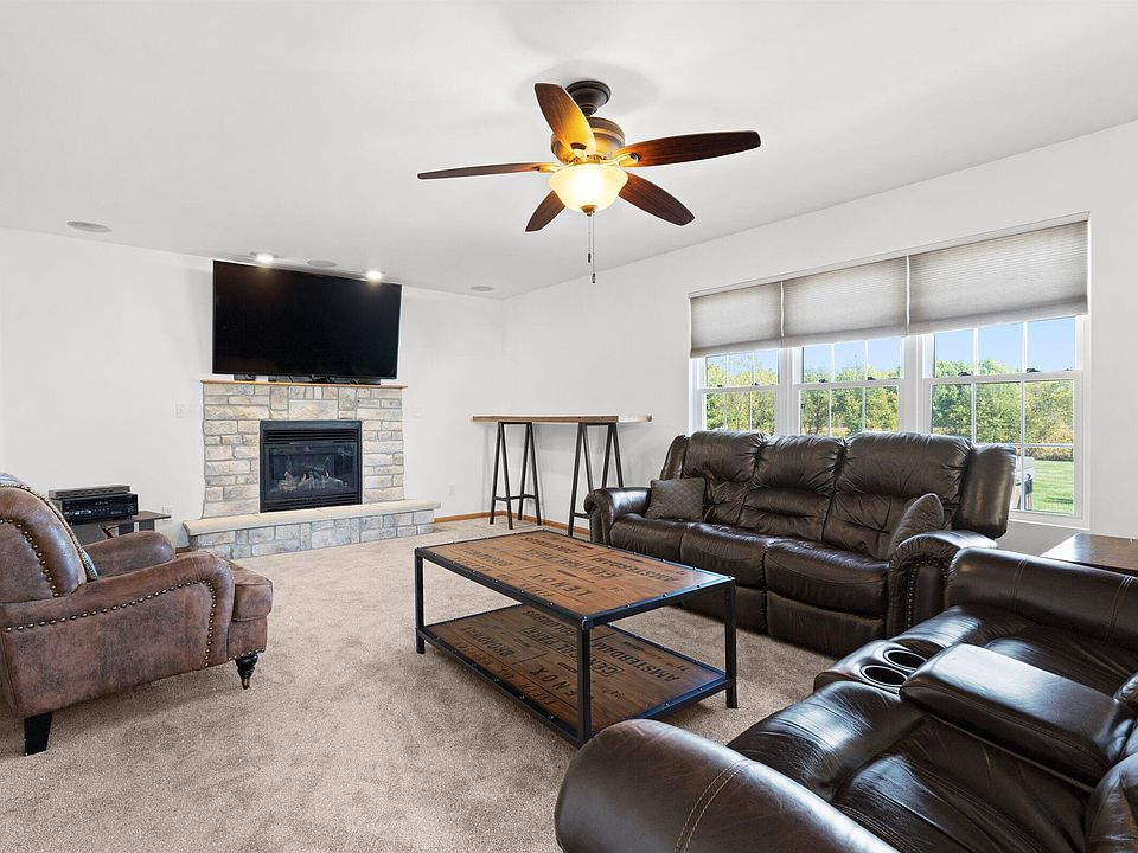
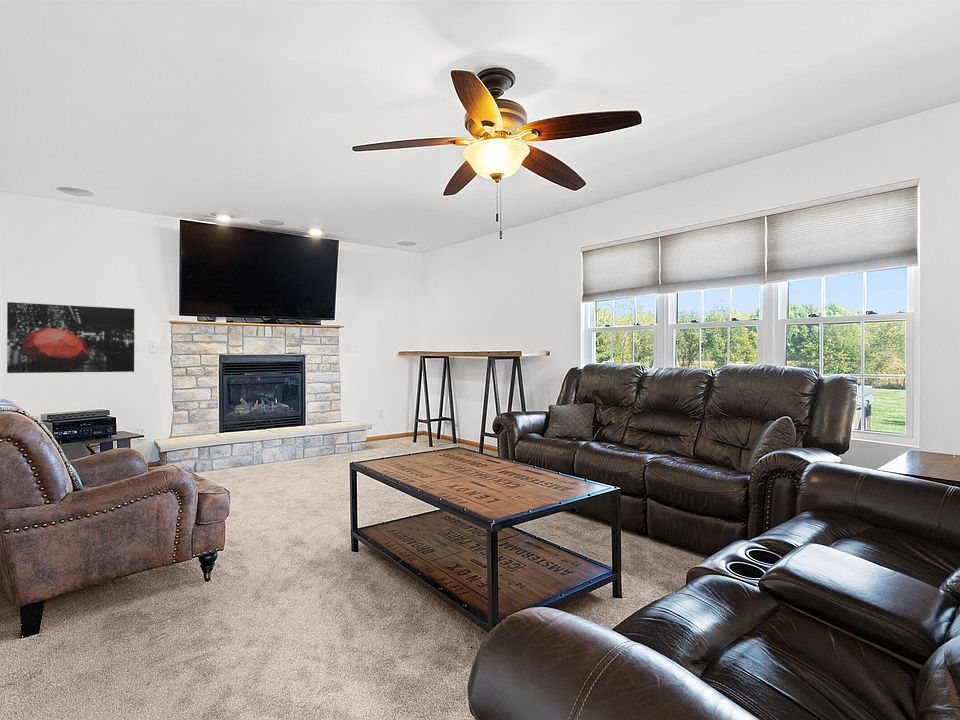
+ wall art [6,301,135,374]
